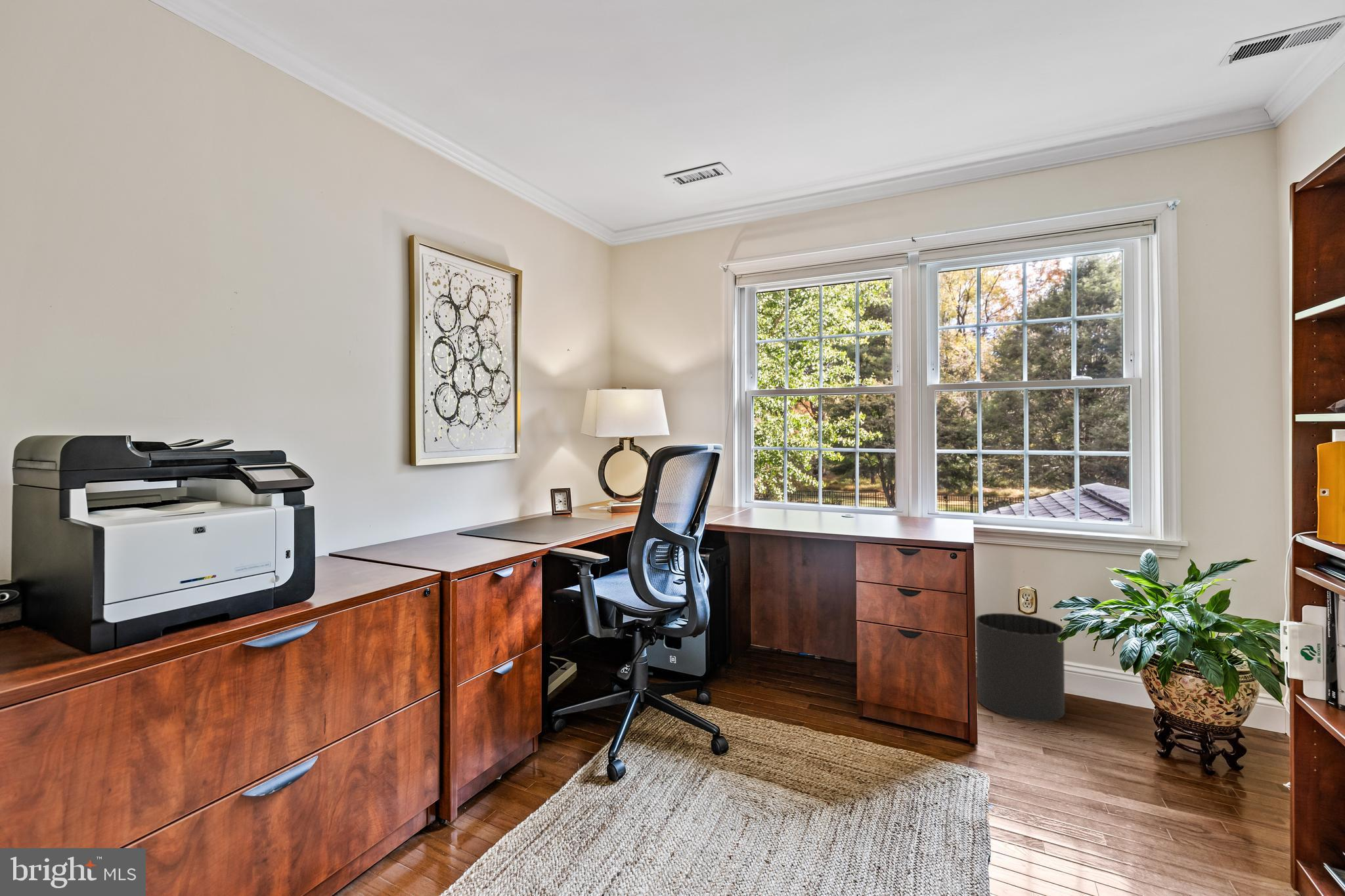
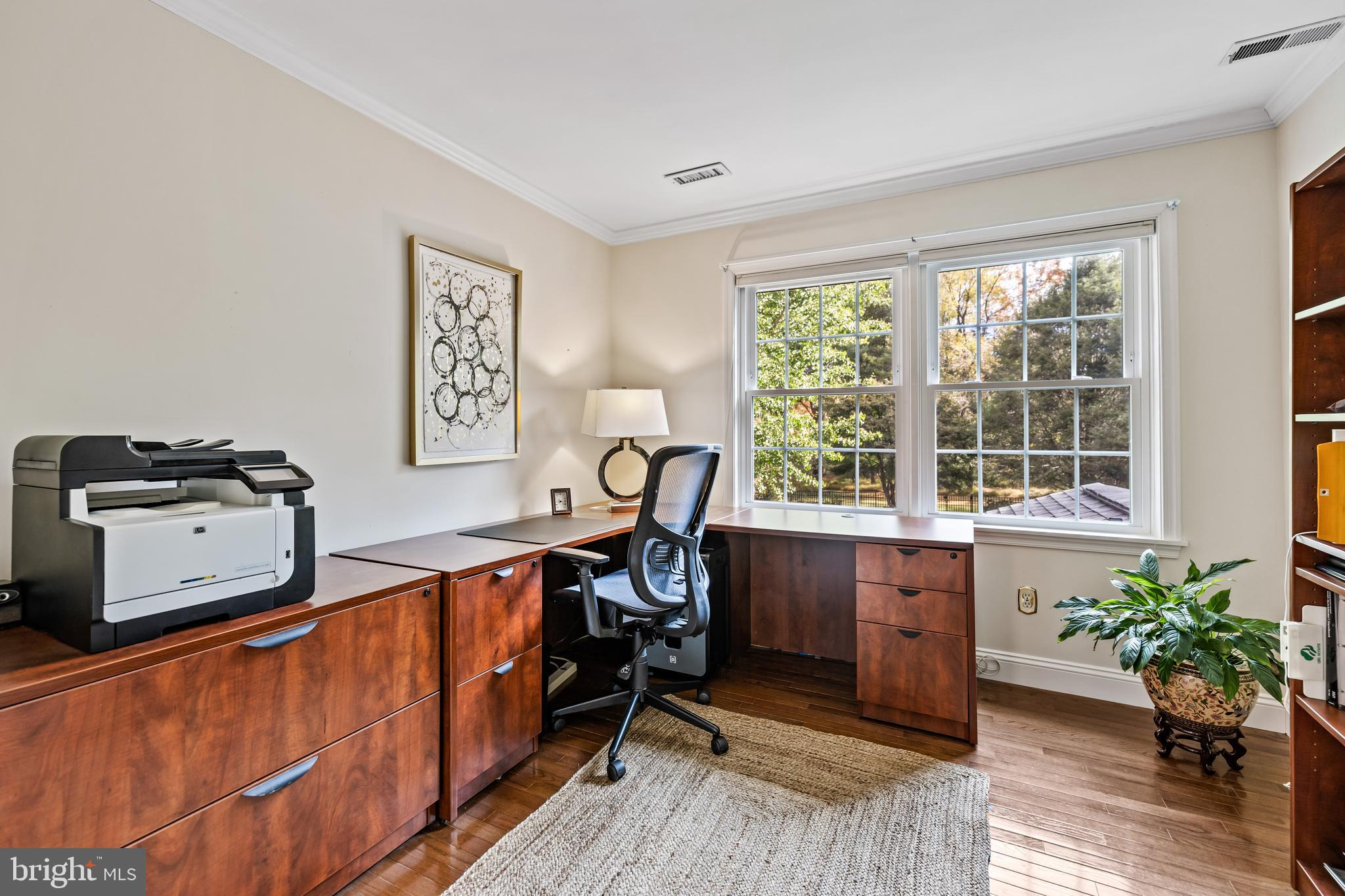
- waste bin [975,612,1065,722]
